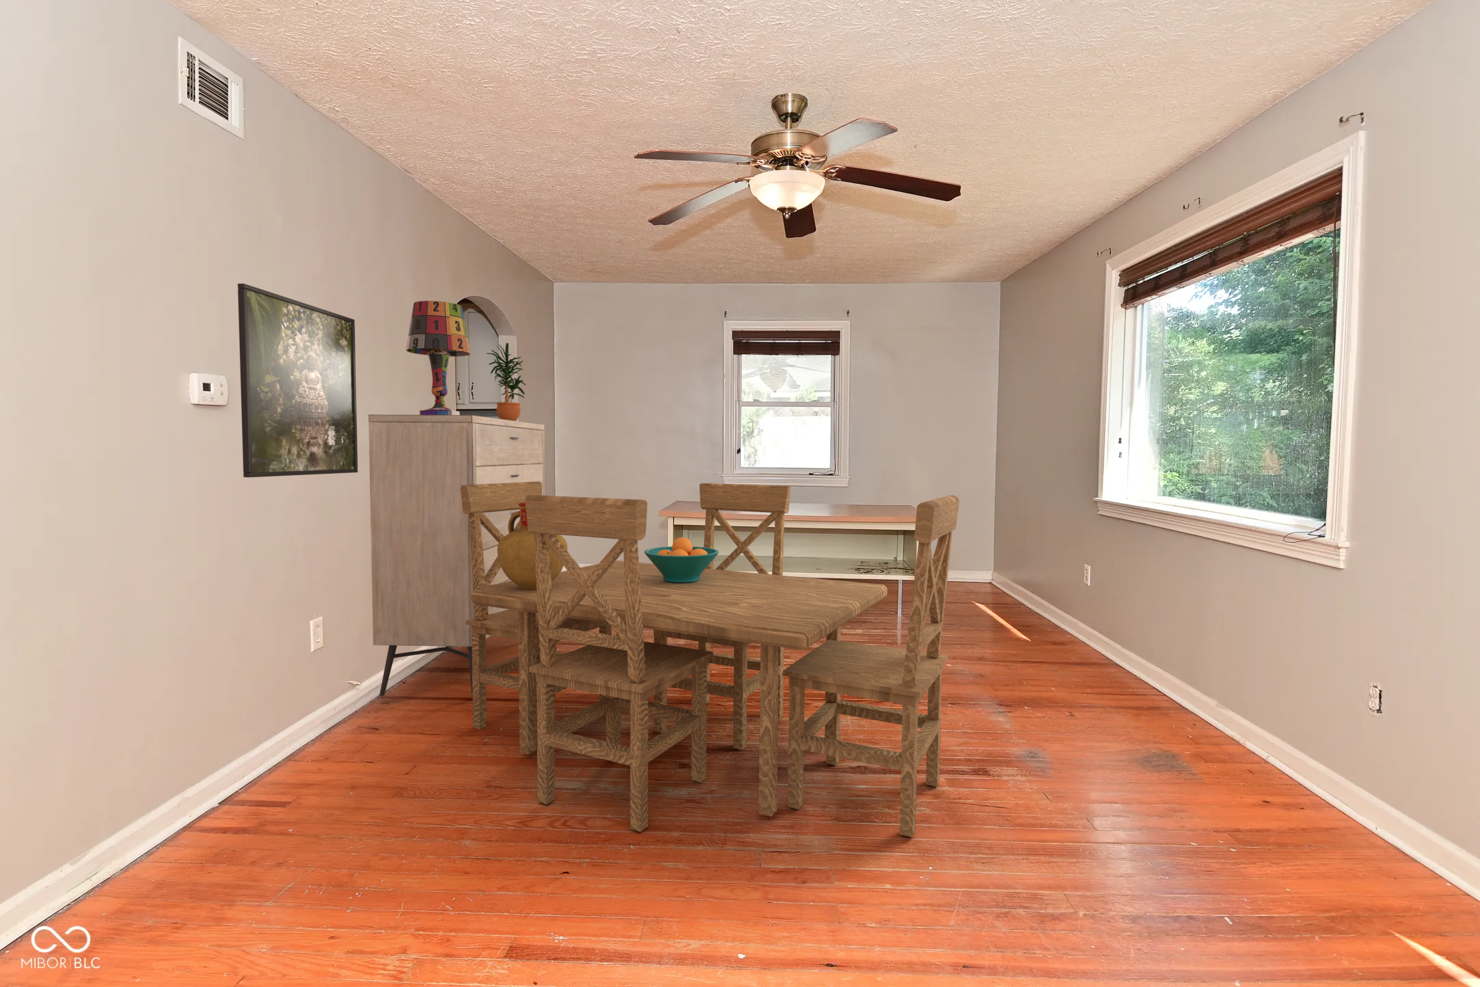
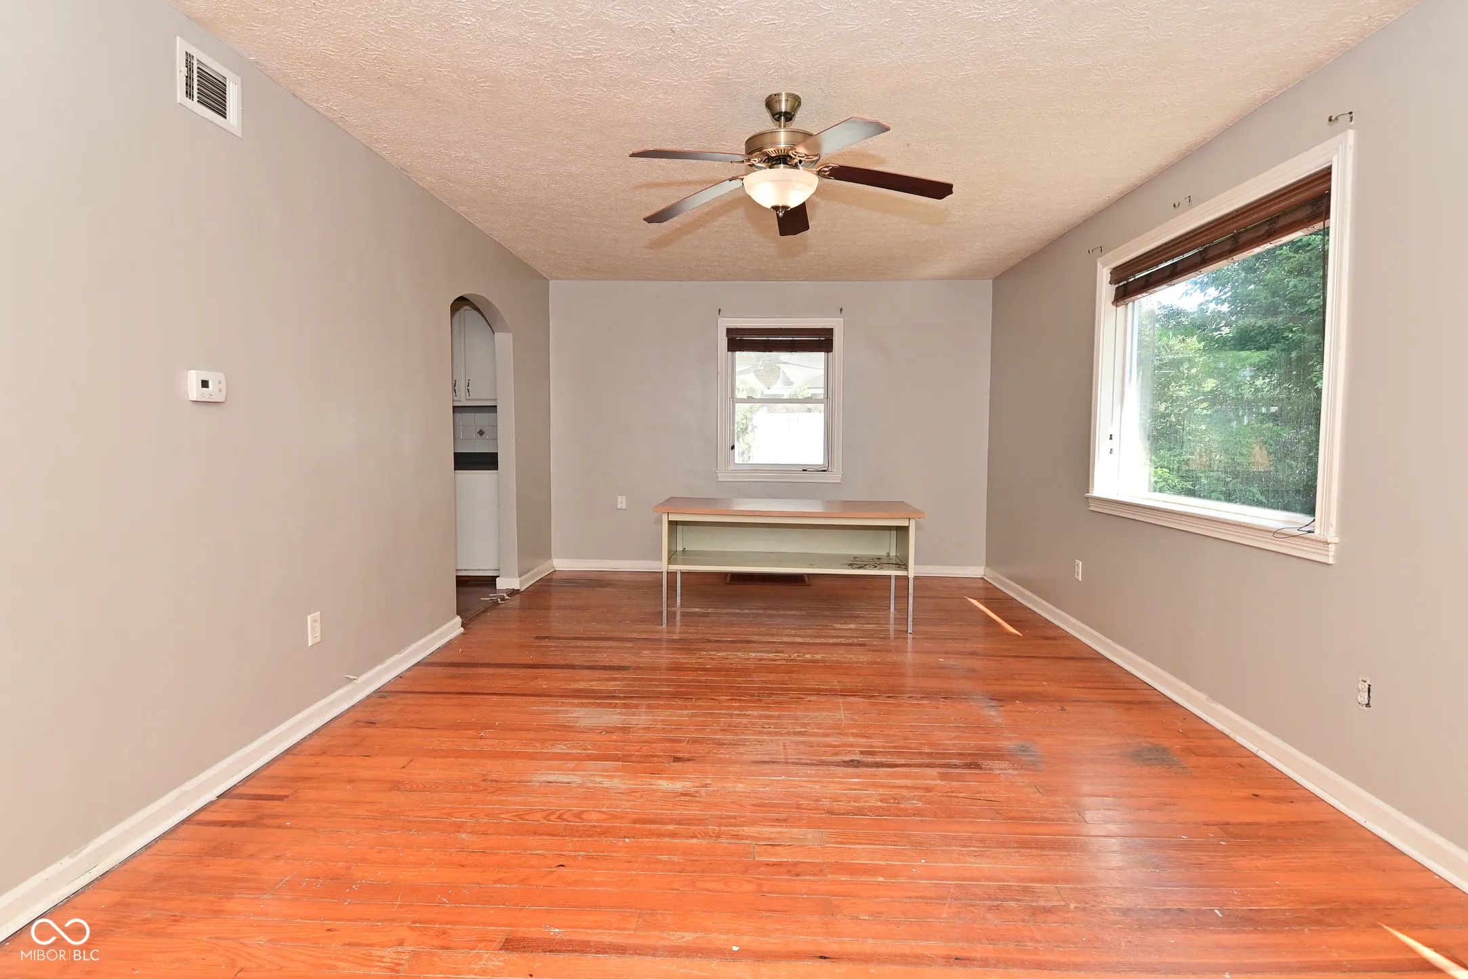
- table lamp [406,300,471,415]
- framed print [237,283,359,478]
- fruit bowl [644,536,719,583]
- vase [498,502,568,589]
- potted plant [486,343,526,421]
- dresser [368,413,545,698]
- dining set [460,481,960,838]
